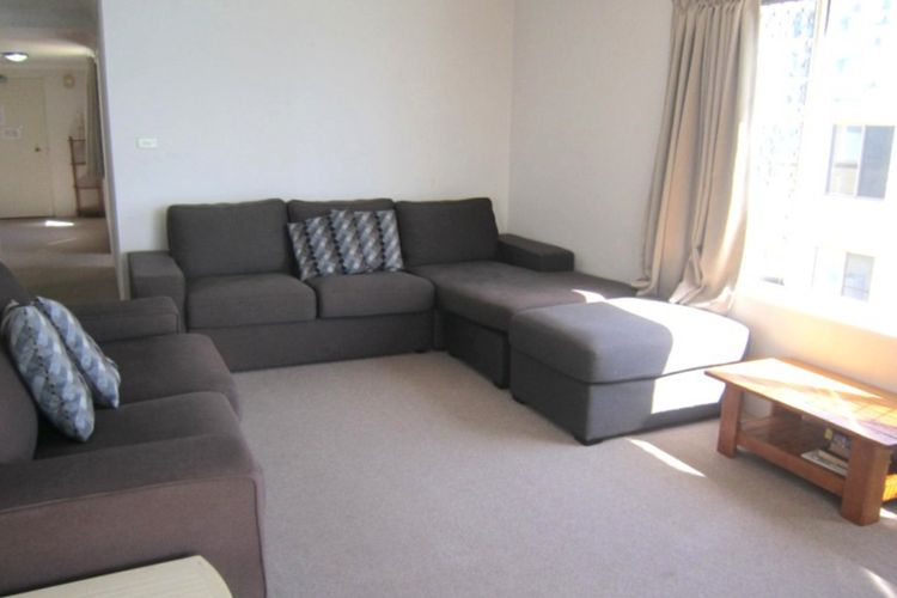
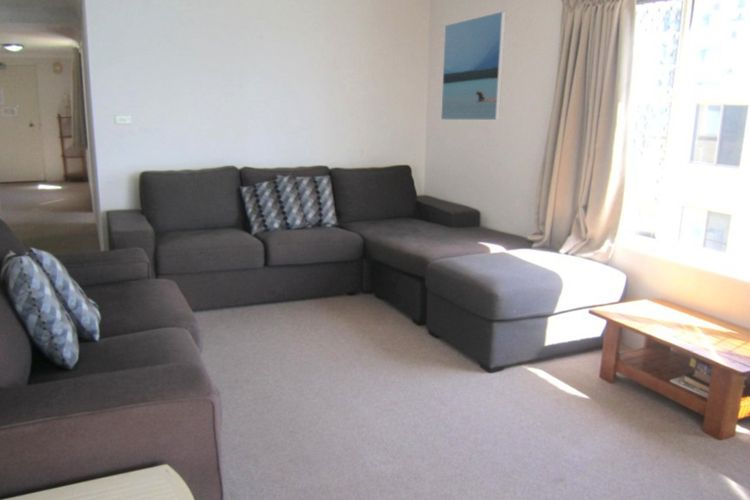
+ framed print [440,10,507,121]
